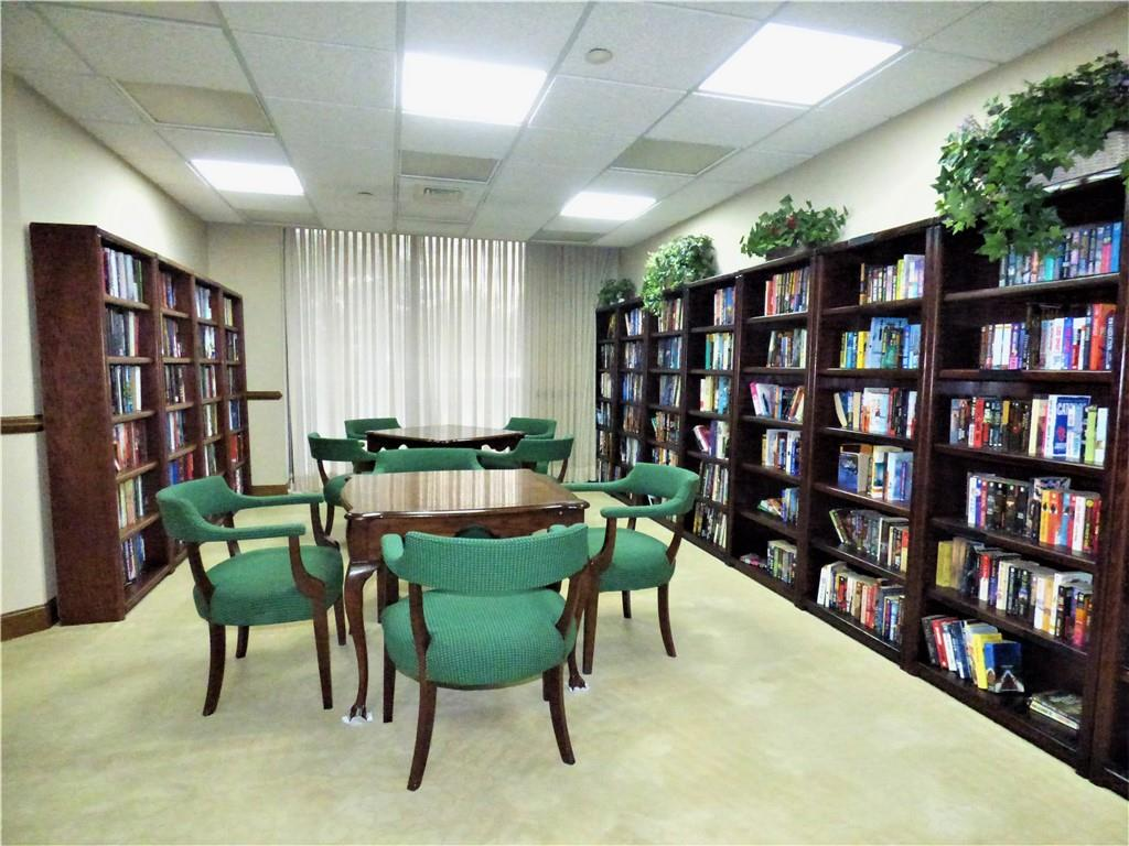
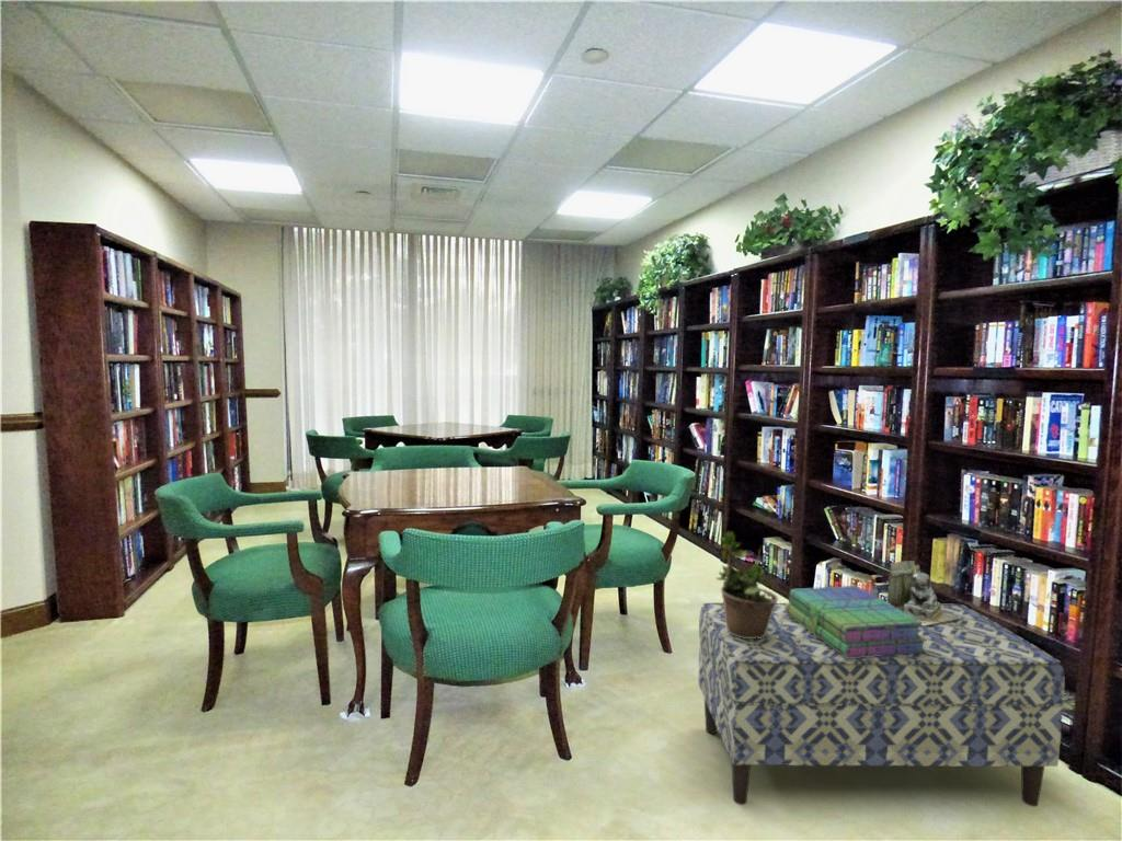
+ stack of books [785,585,927,658]
+ potted plant [715,523,779,638]
+ bench [698,601,1066,807]
+ bookend [886,560,960,625]
